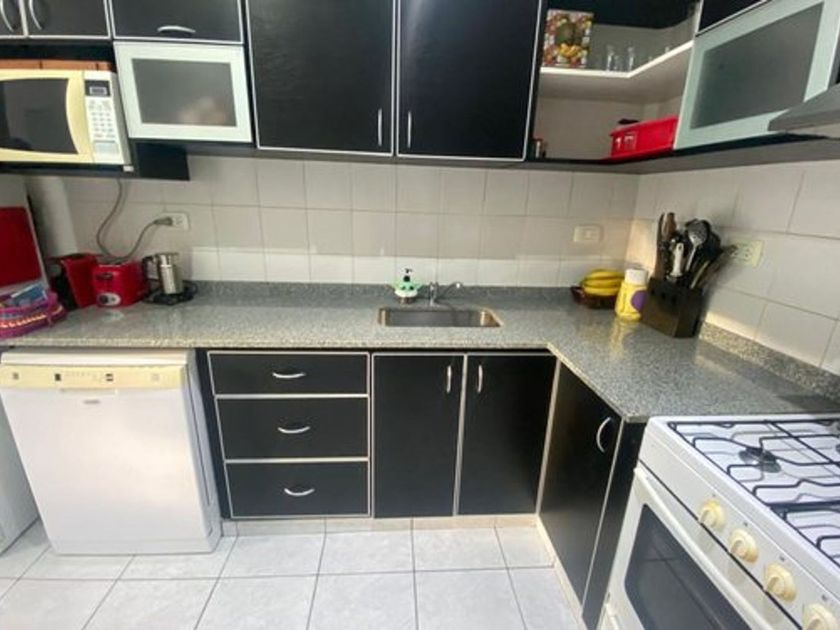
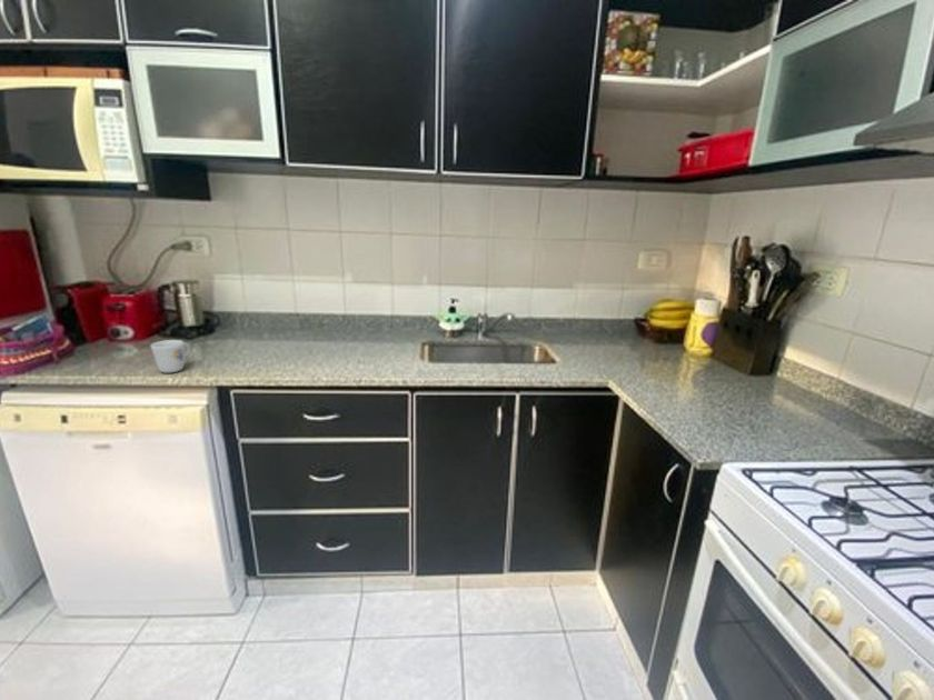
+ mug [150,339,191,374]
